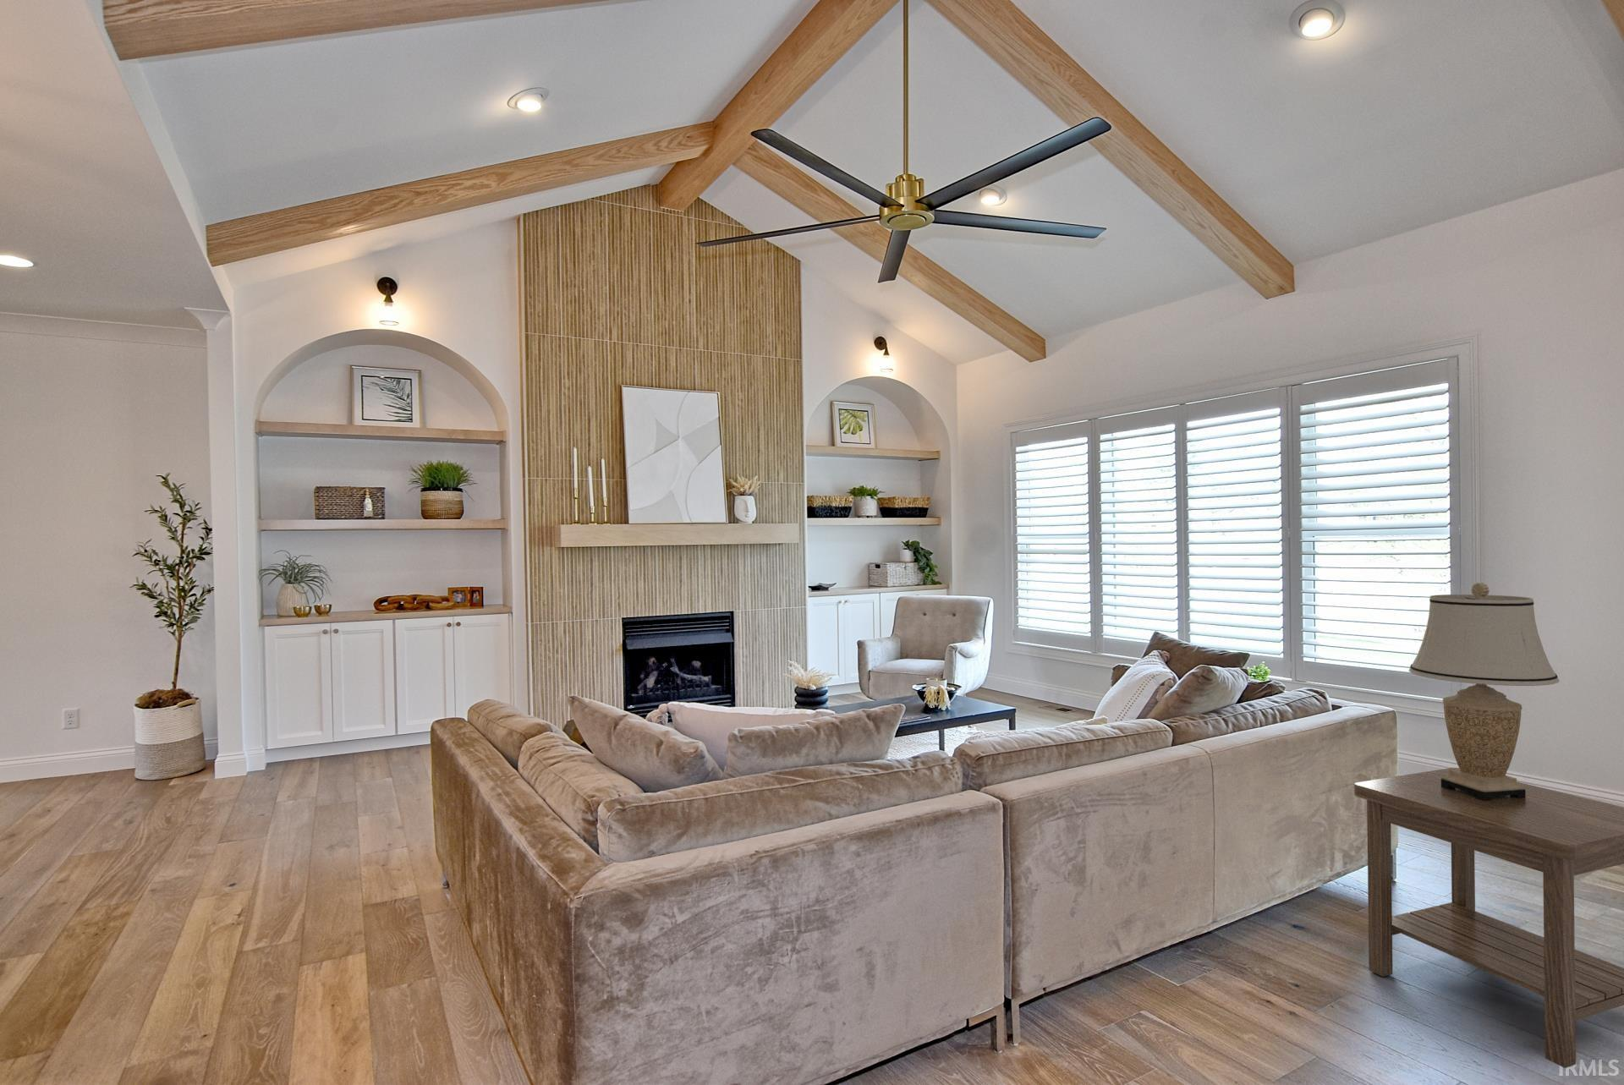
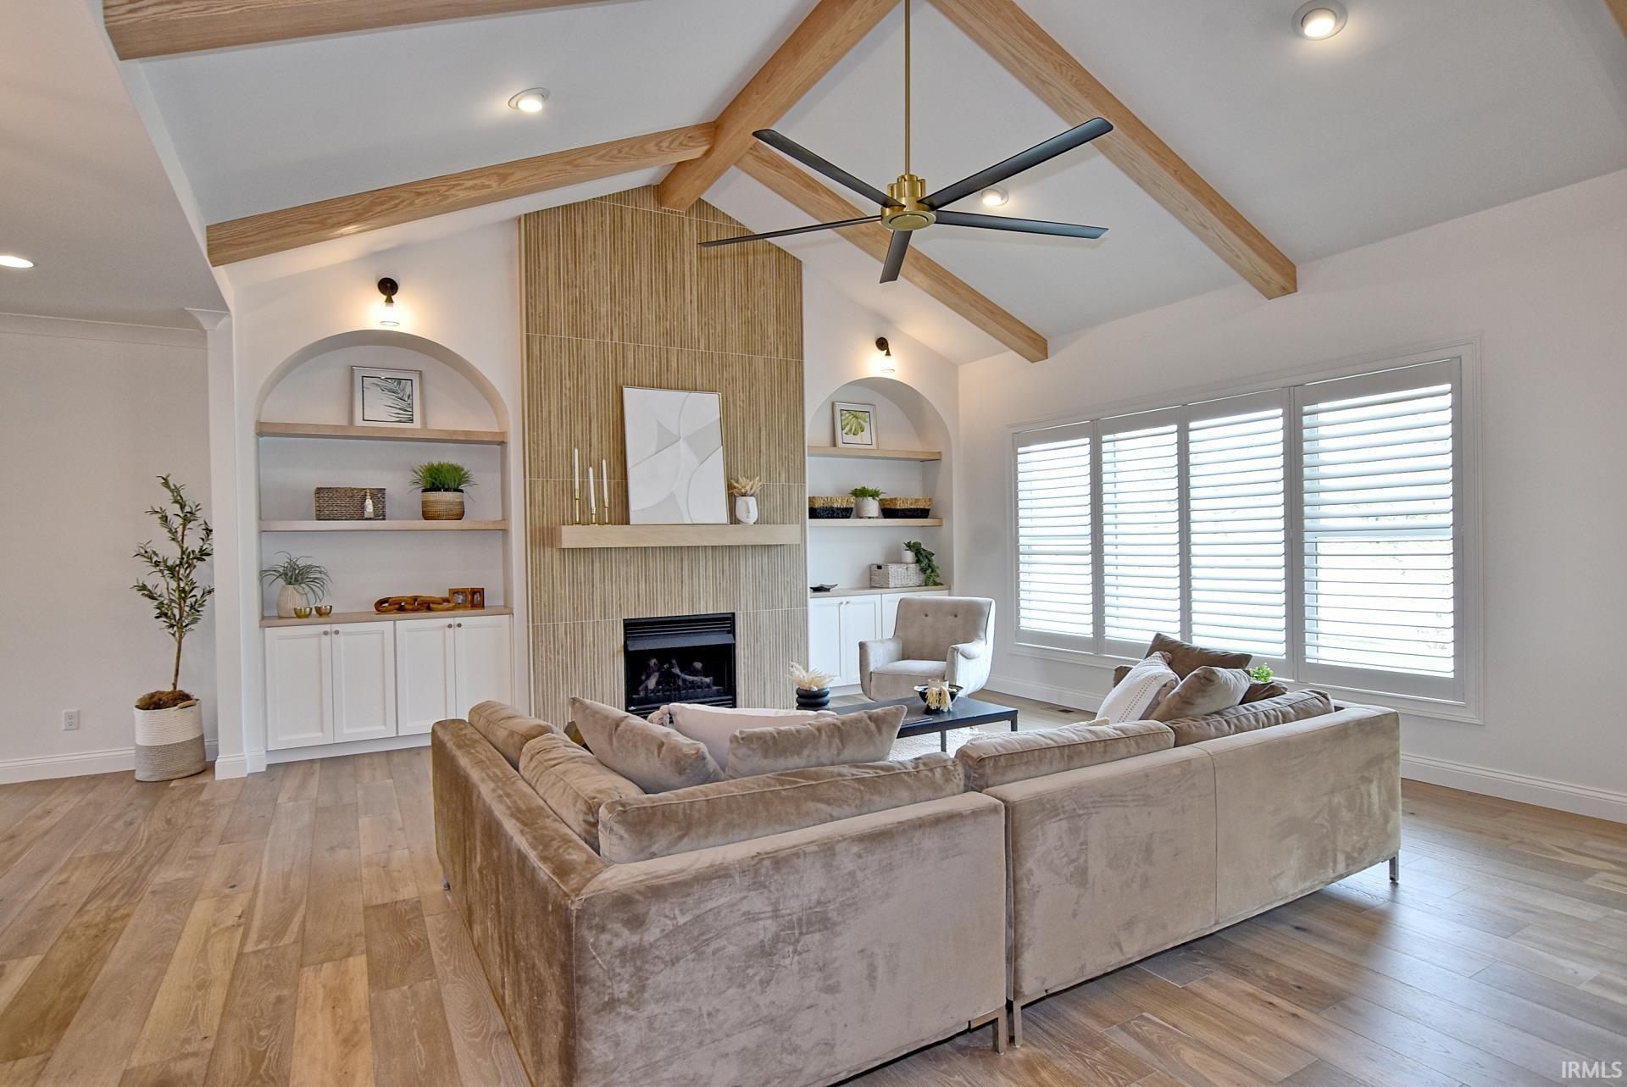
- table lamp [1408,581,1561,800]
- side table [1354,767,1624,1069]
